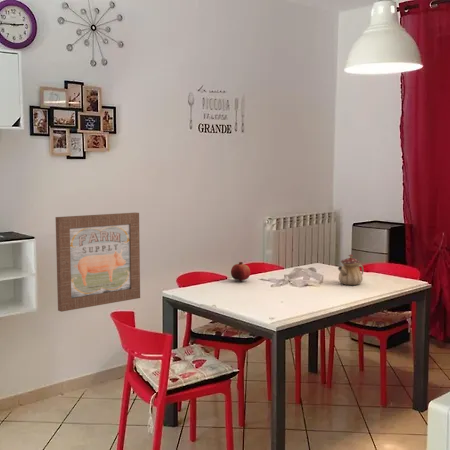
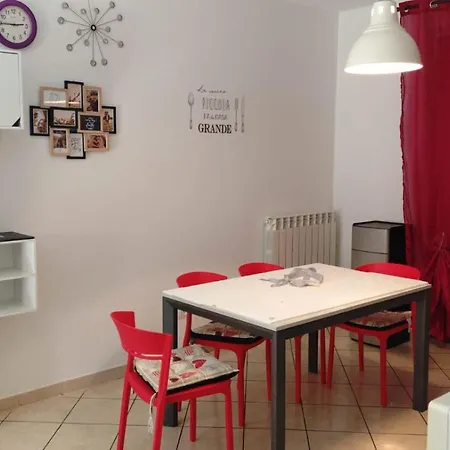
- wall art [55,211,141,312]
- fruit [230,261,251,282]
- teapot [337,253,365,286]
